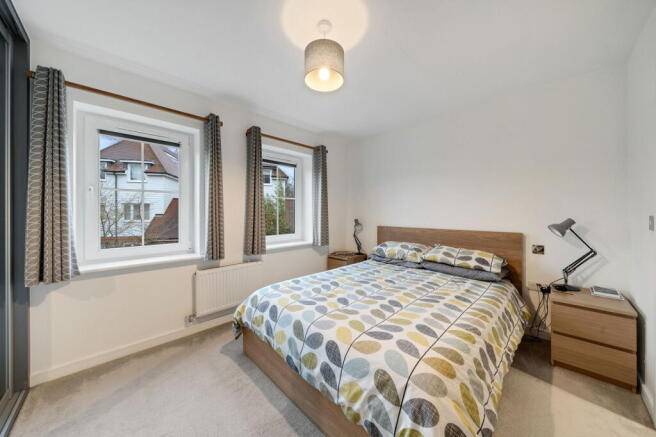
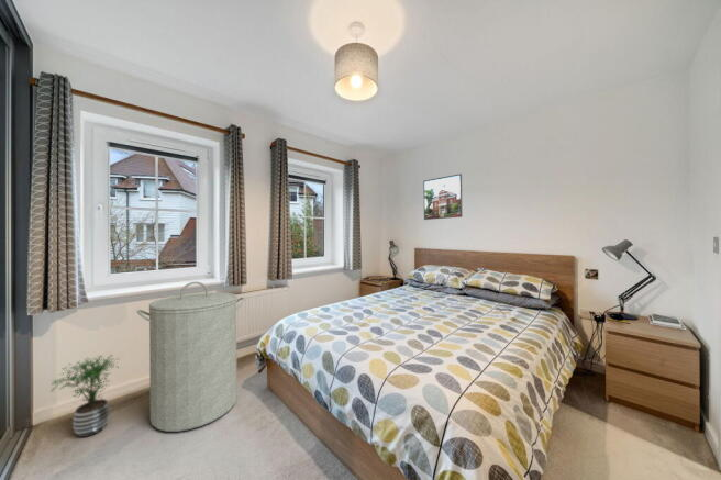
+ potted plant [51,353,121,438]
+ laundry hamper [136,280,246,433]
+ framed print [422,172,463,221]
